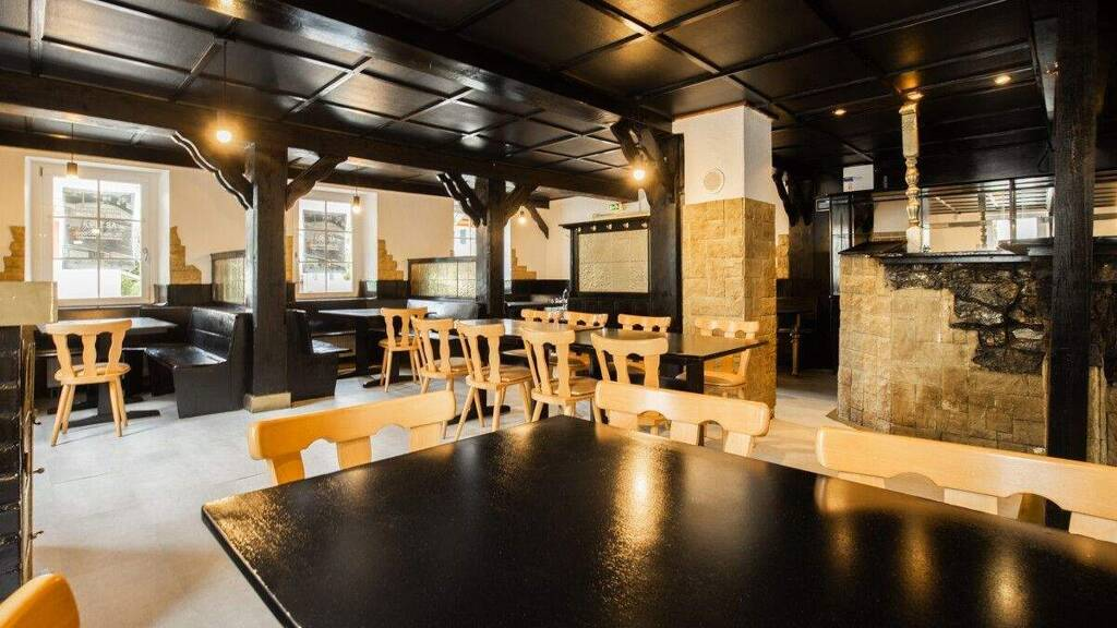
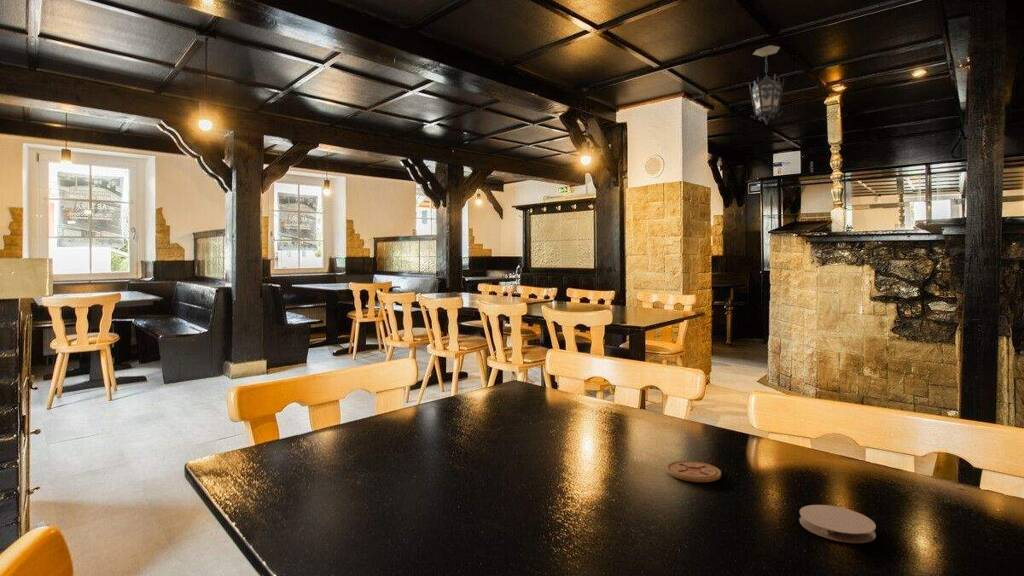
+ coaster [665,460,722,483]
+ hanging lantern [748,44,786,126]
+ coaster [798,504,877,544]
